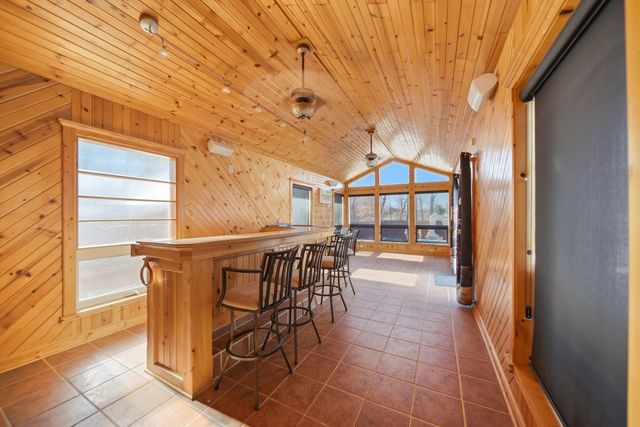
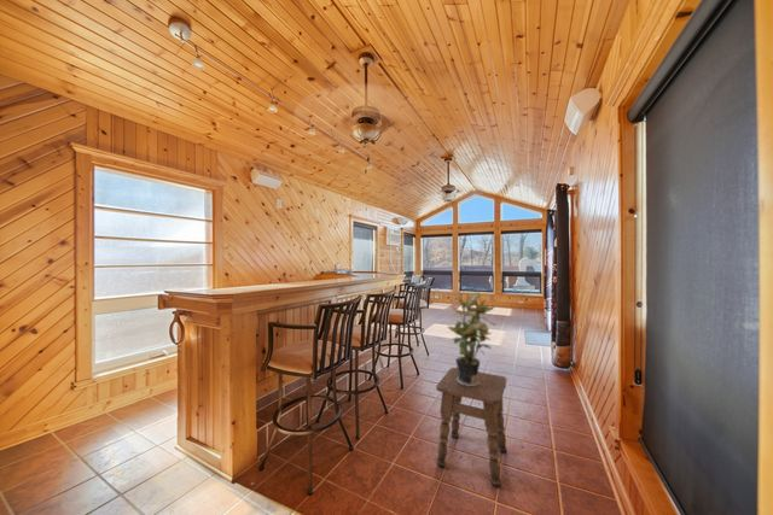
+ potted plant [447,292,496,386]
+ side table [435,367,508,488]
